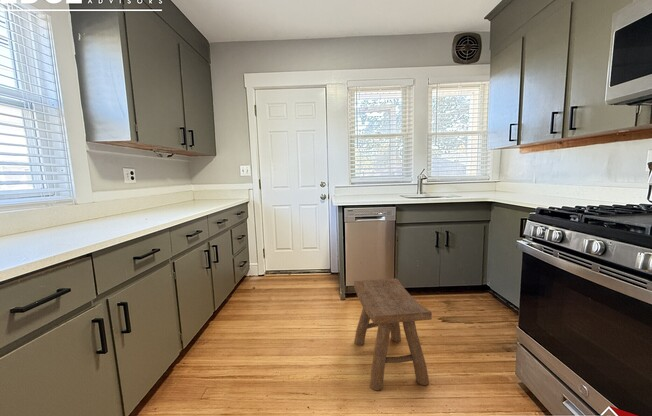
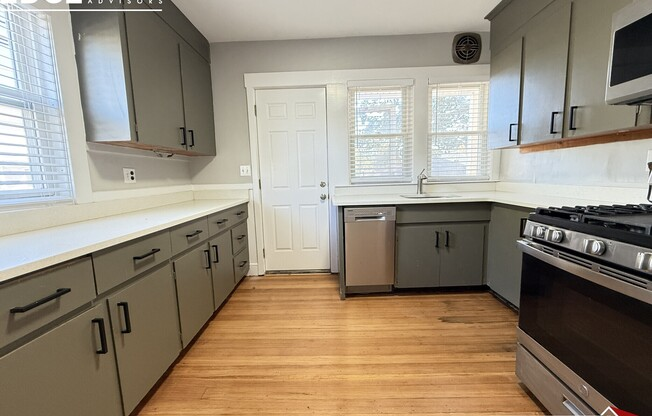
- stool [353,277,433,391]
